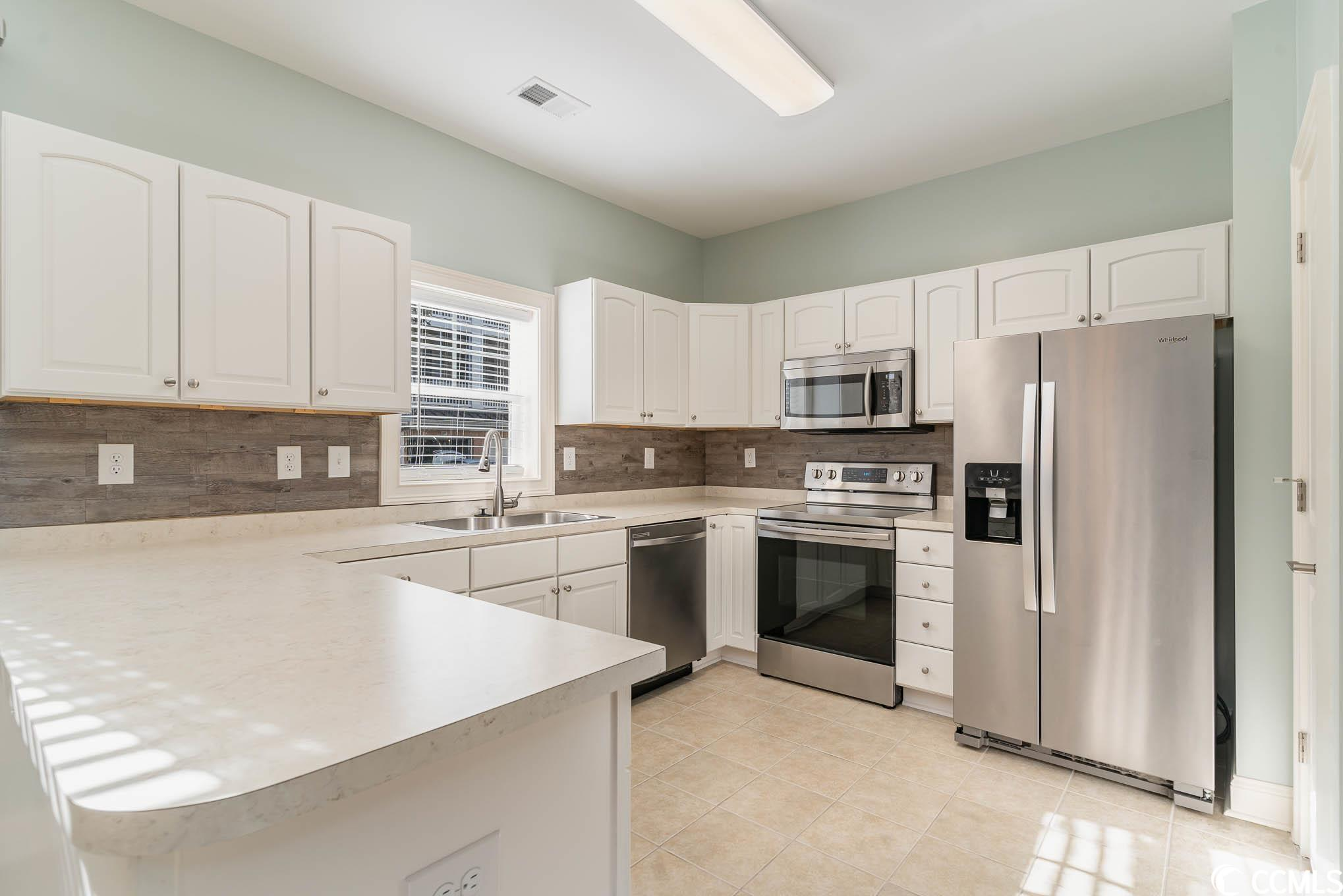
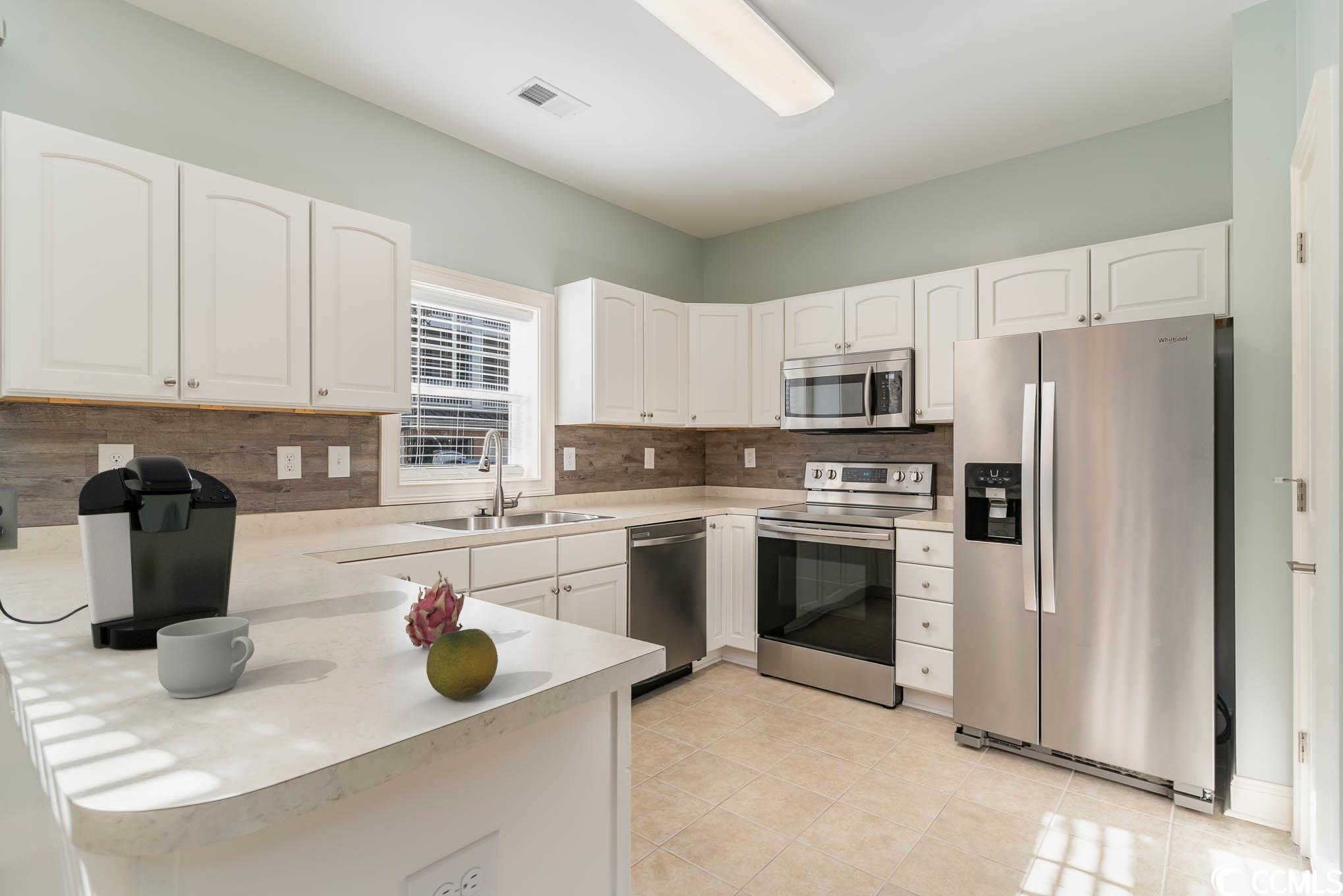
+ coffee maker [0,455,238,650]
+ fruit [426,628,499,700]
+ fruit [403,570,465,650]
+ mug [157,616,255,699]
